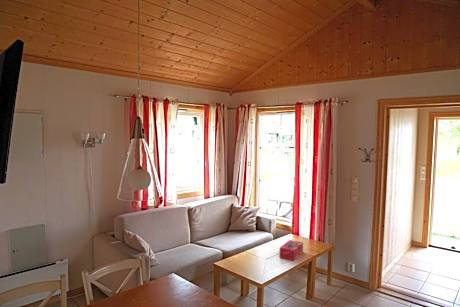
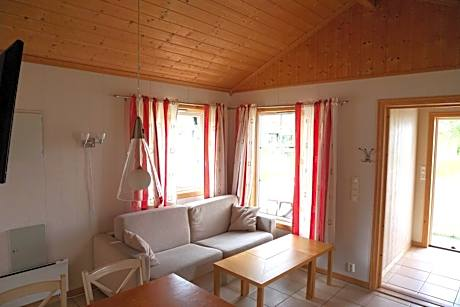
- tissue box [278,239,304,261]
